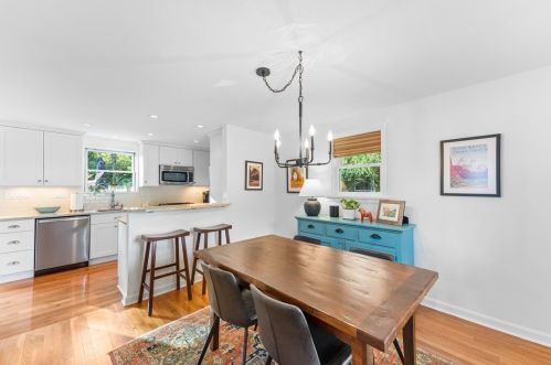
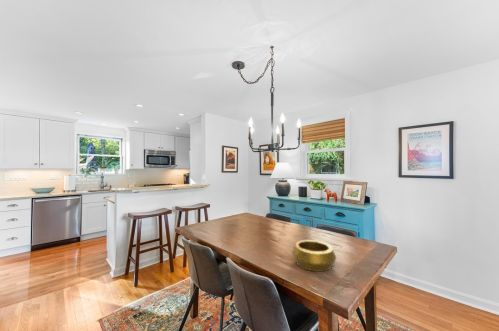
+ decorative bowl [291,239,337,273]
